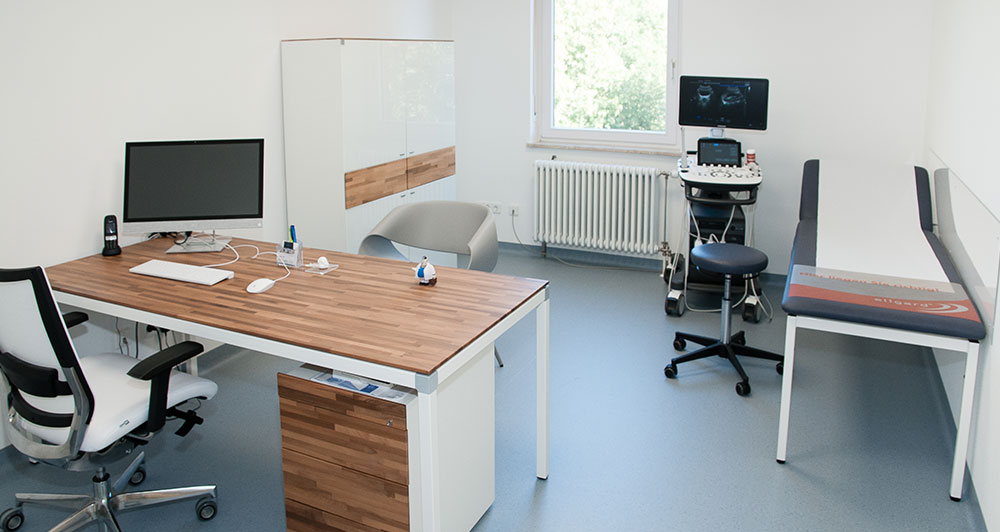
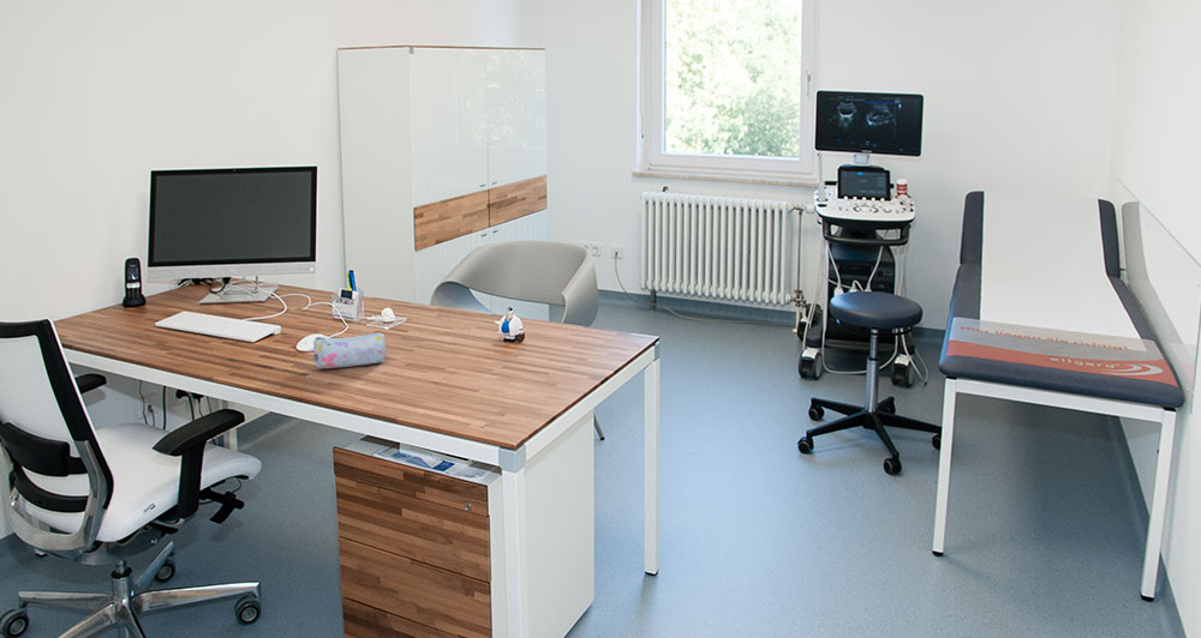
+ pencil case [312,332,387,369]
